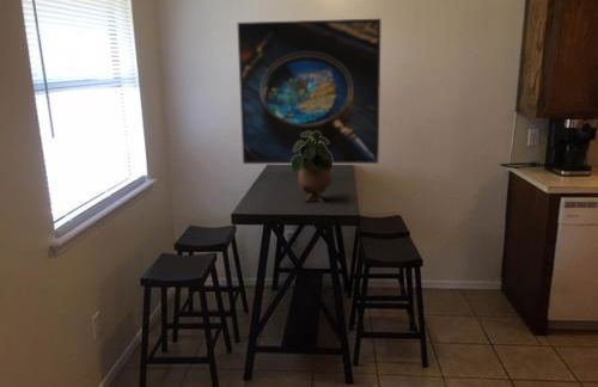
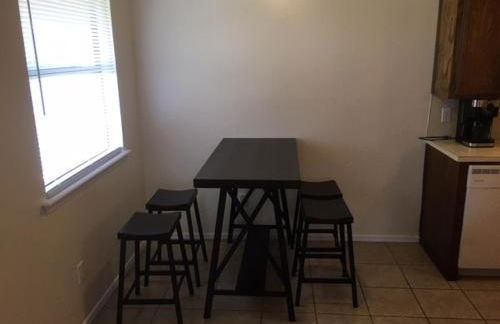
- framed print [237,18,382,165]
- potted plant [291,131,334,203]
